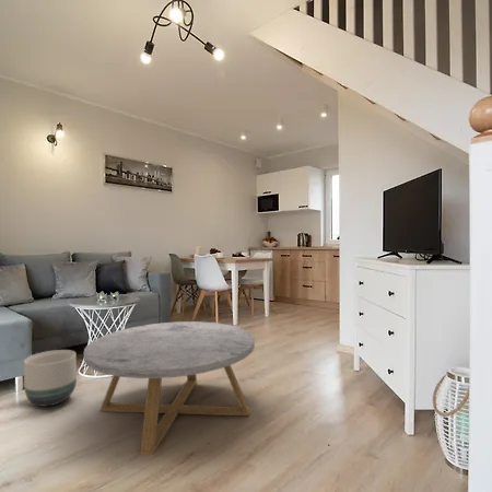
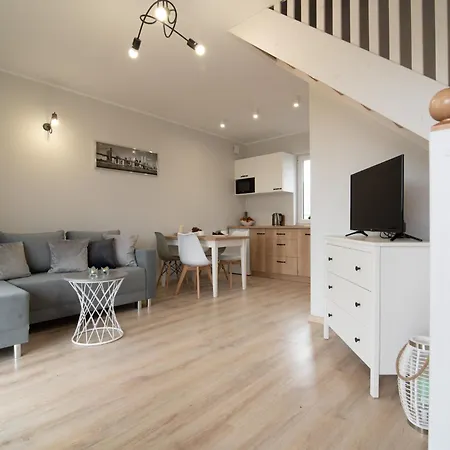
- planter [23,349,78,408]
- coffee table [83,320,256,456]
